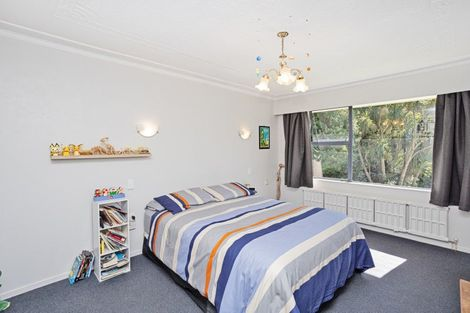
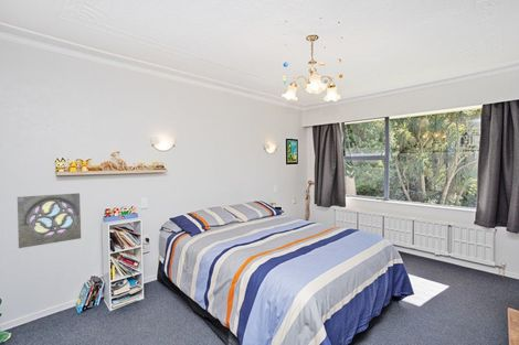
+ wall ornament [17,192,82,249]
